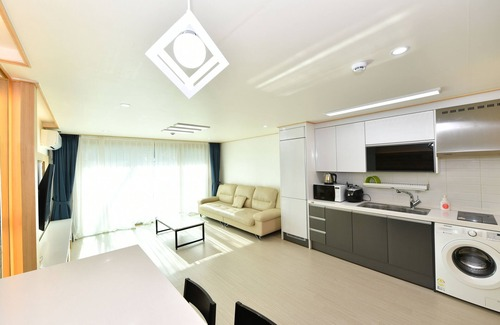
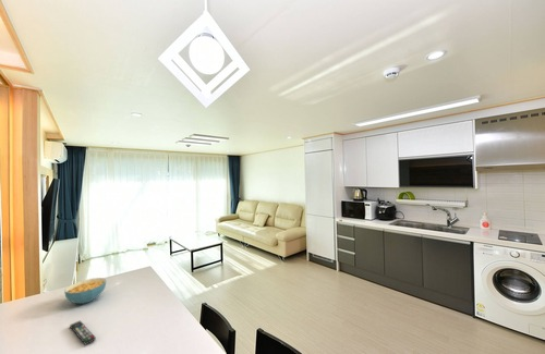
+ remote control [69,320,97,346]
+ cereal bowl [63,277,107,305]
